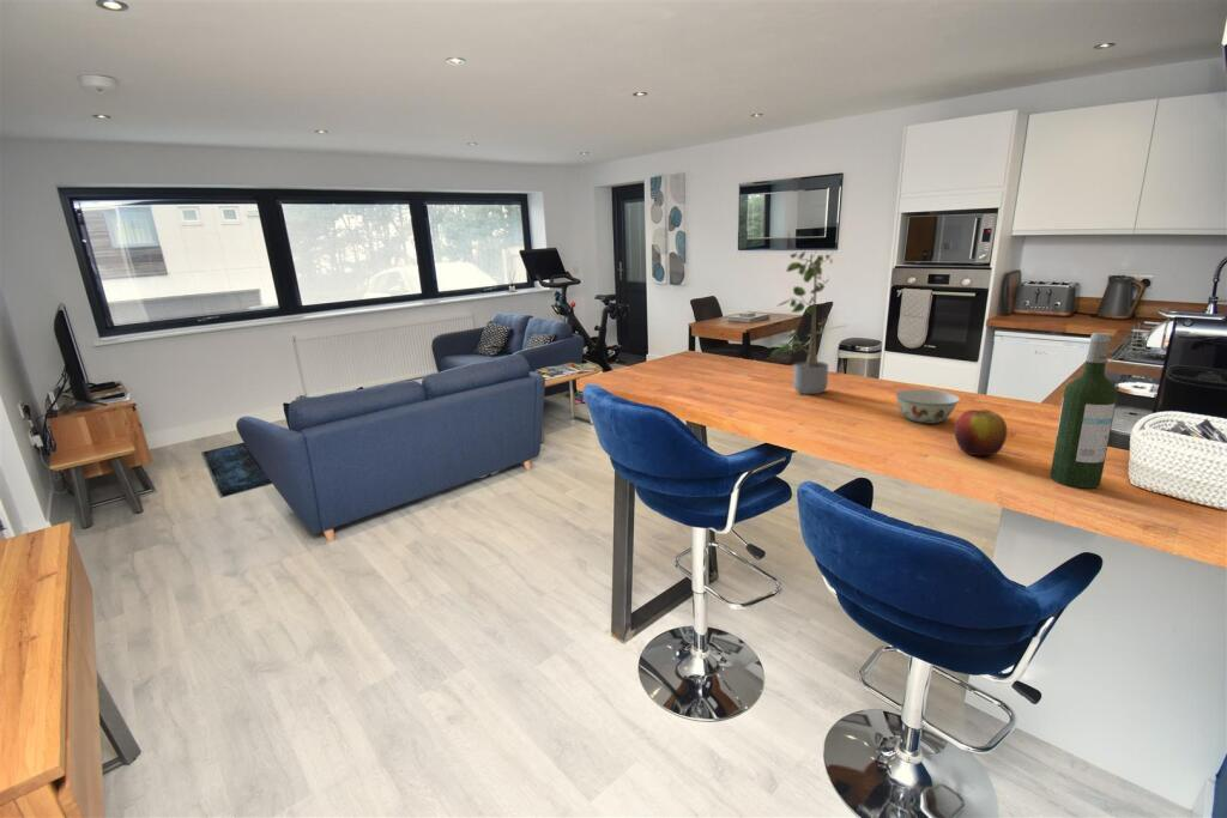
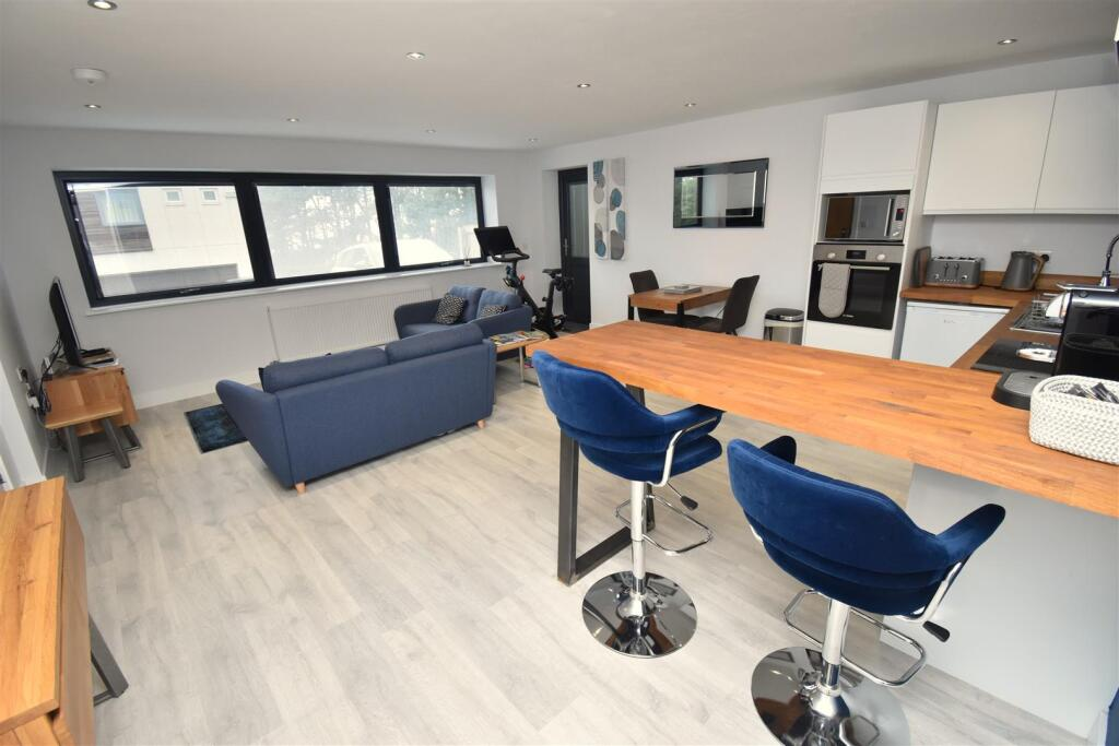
- potted plant [769,249,847,395]
- apple [954,408,1008,456]
- chinaware [895,388,961,425]
- wine bottle [1050,332,1119,490]
